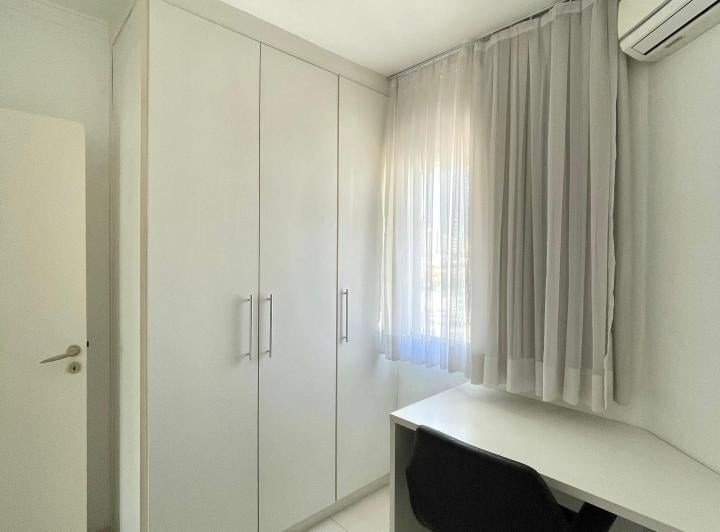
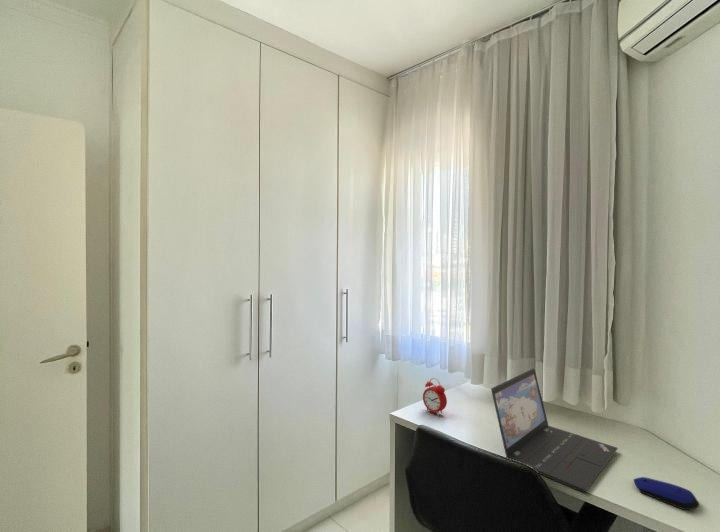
+ alarm clock [422,377,448,417]
+ computer mouse [632,476,700,511]
+ laptop [490,367,619,492]
